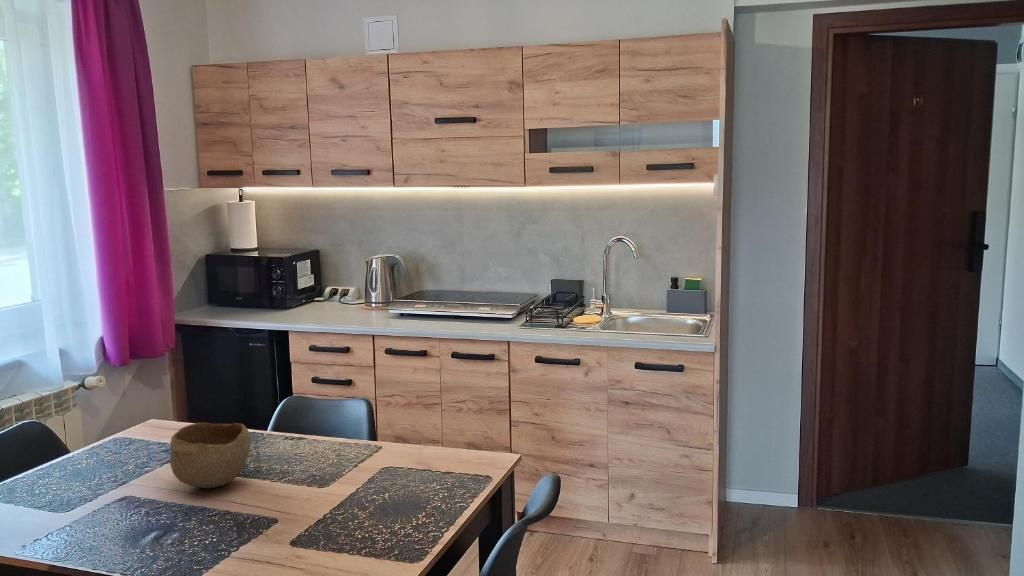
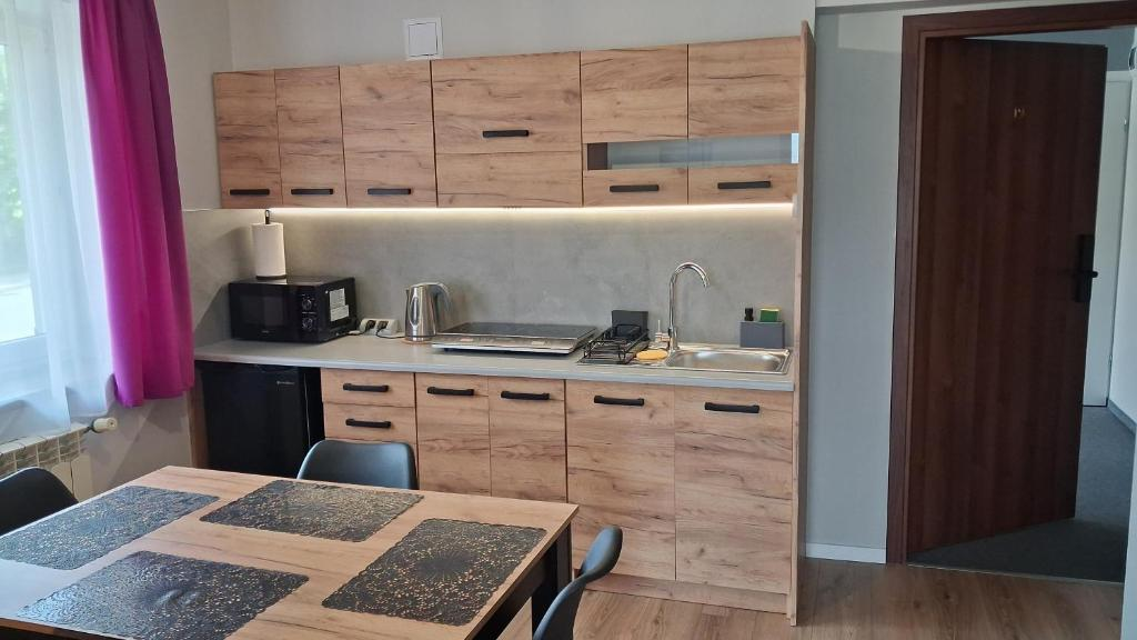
- bowl [169,422,252,489]
